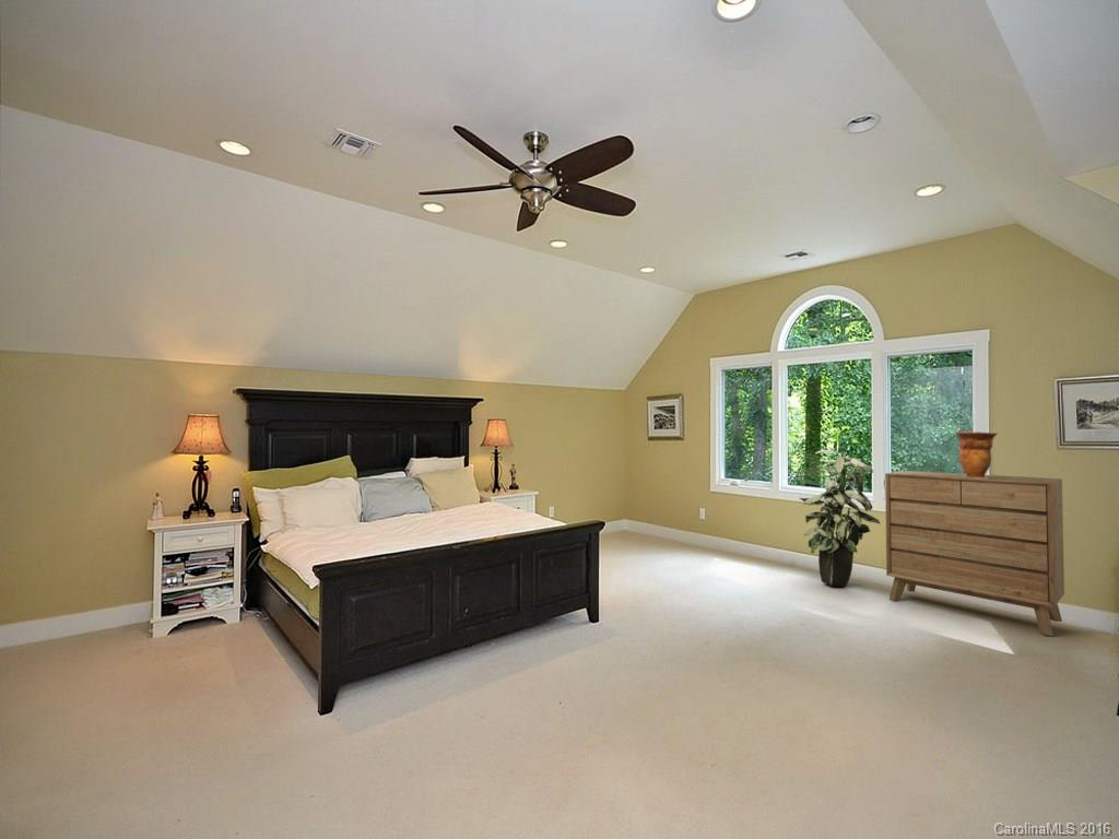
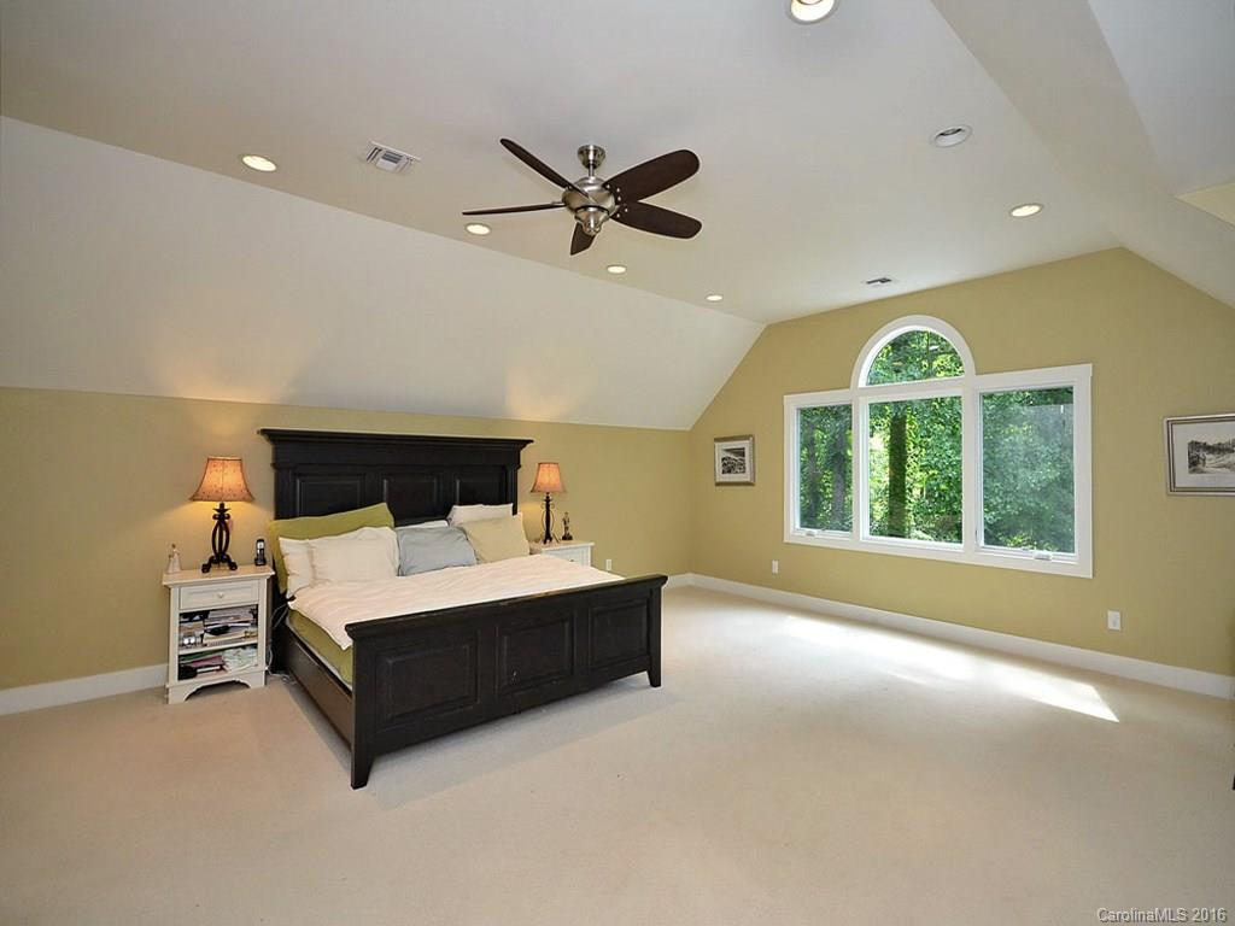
- indoor plant [799,449,881,588]
- decorative vase [955,429,998,478]
- dresser [884,470,1065,637]
